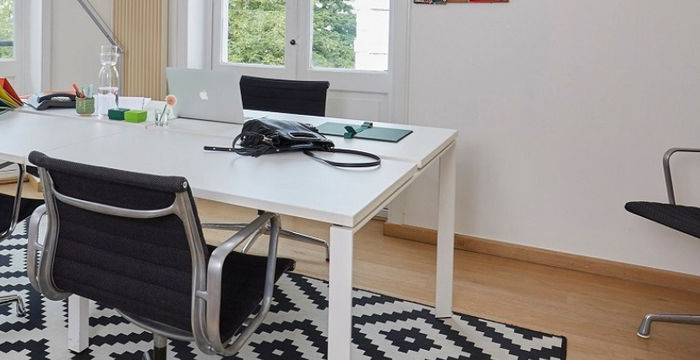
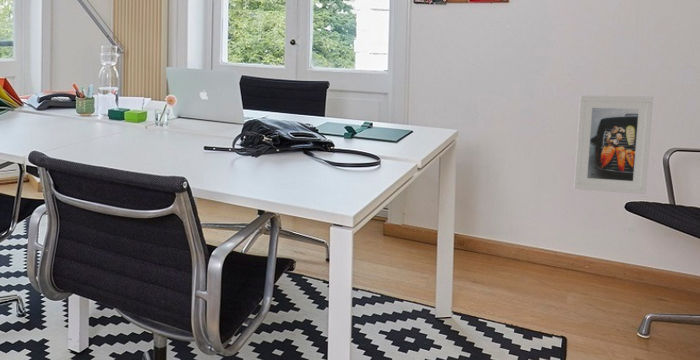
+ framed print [573,94,654,195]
